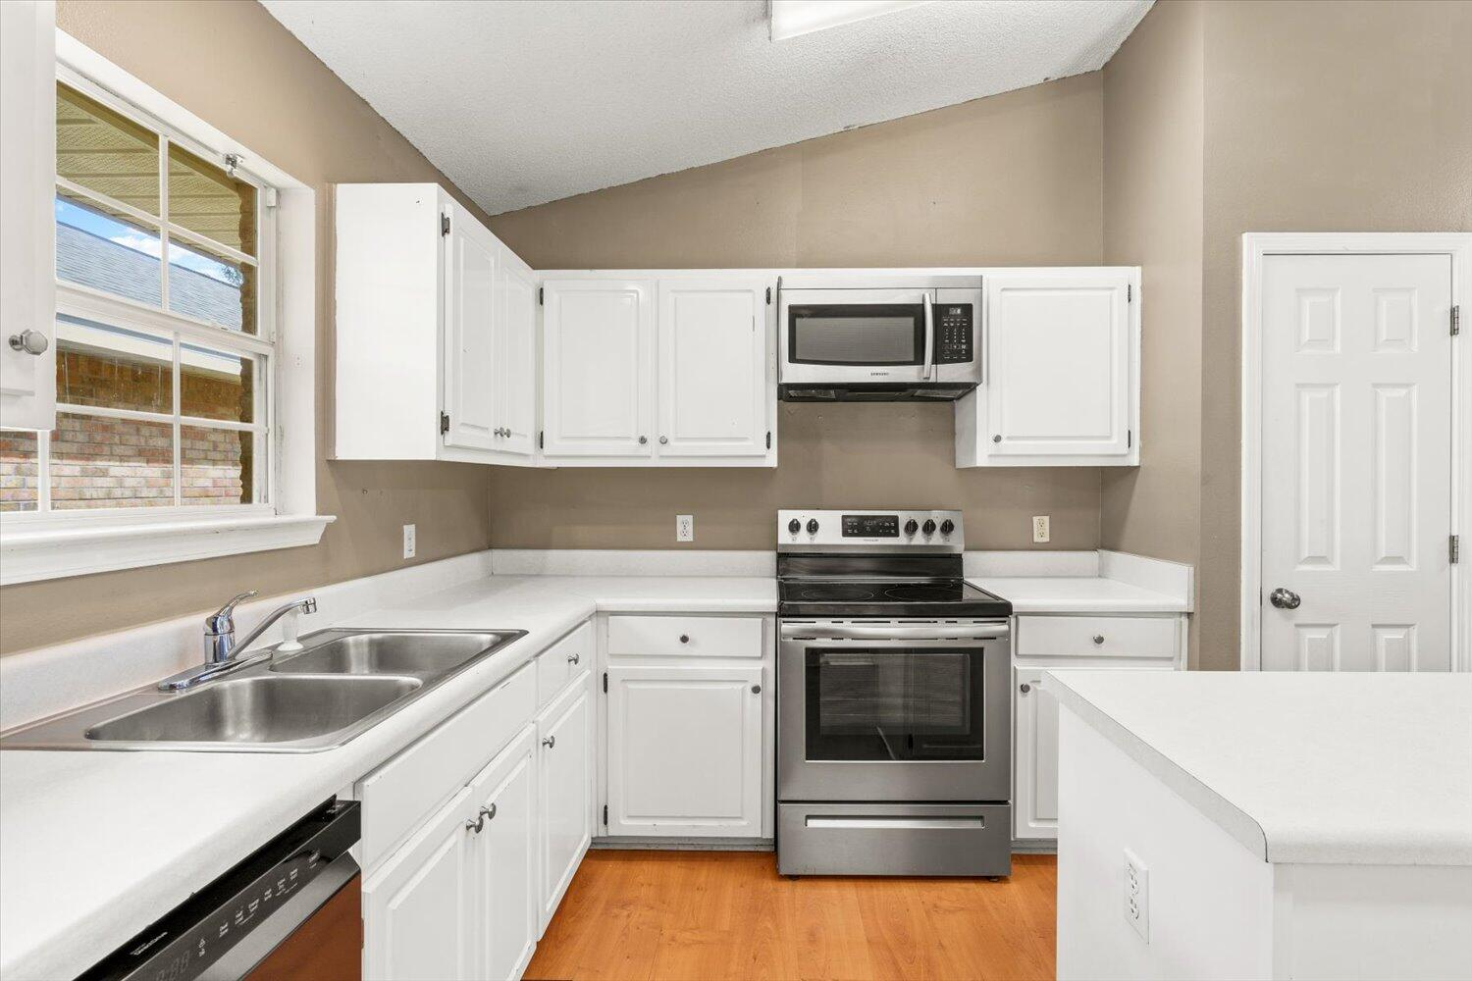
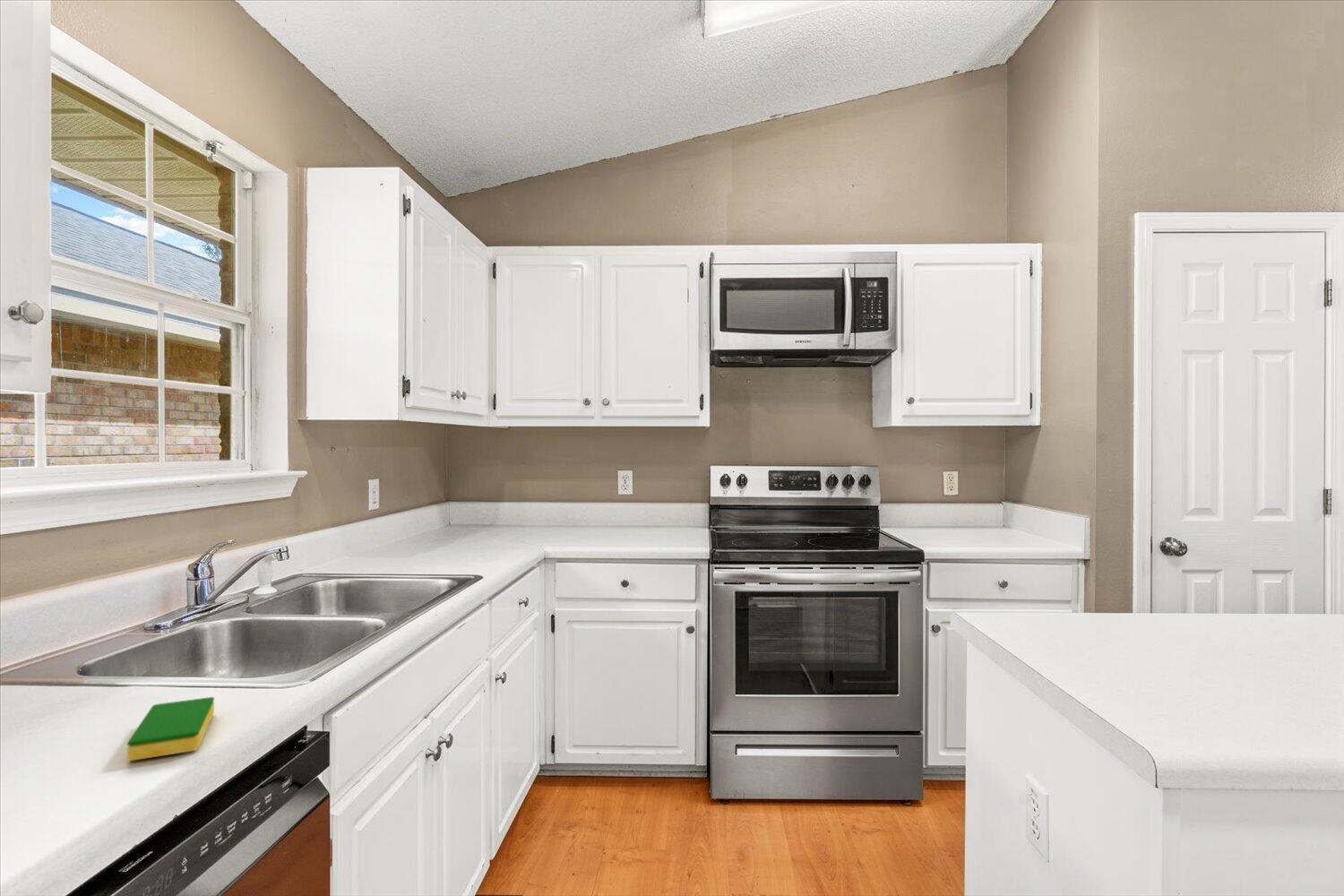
+ dish sponge [126,696,215,762]
